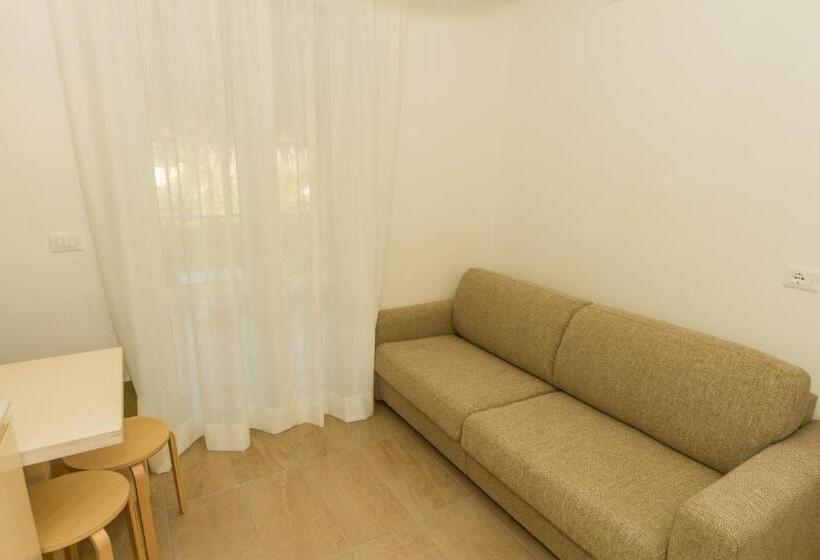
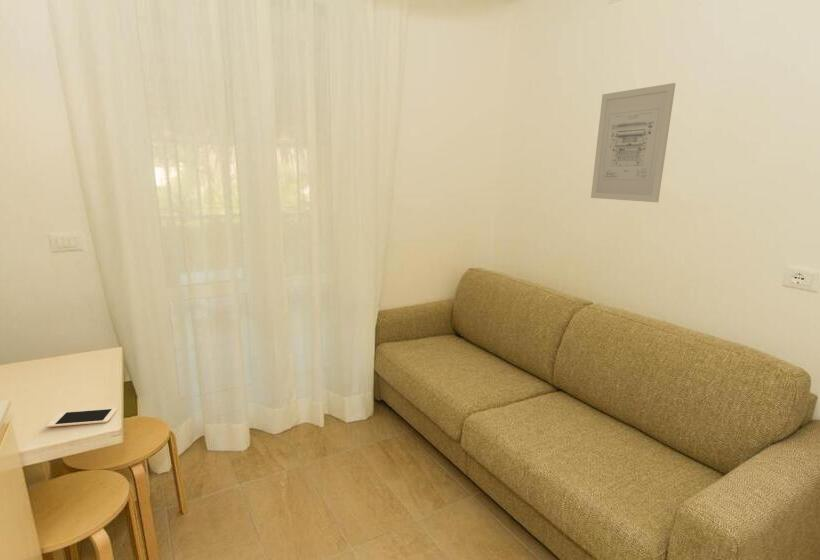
+ cell phone [45,407,118,428]
+ wall art [590,82,676,203]
